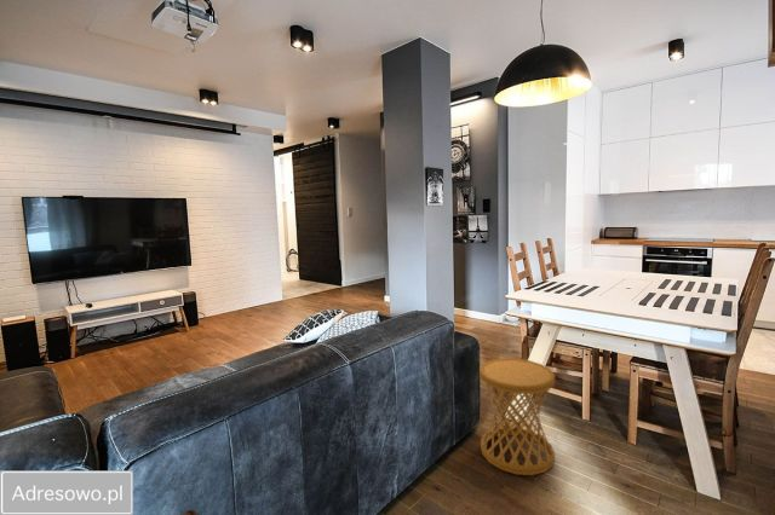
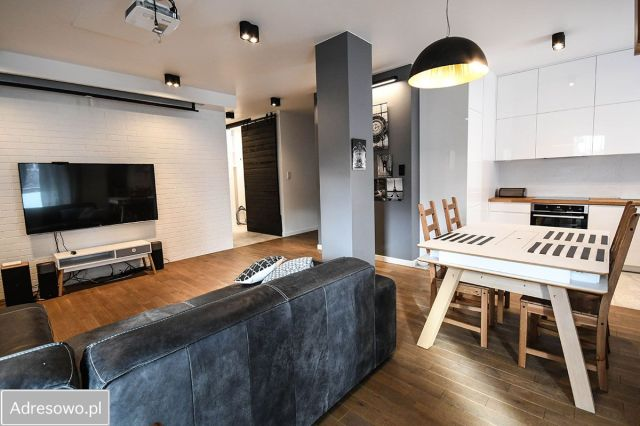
- side table [478,357,556,476]
